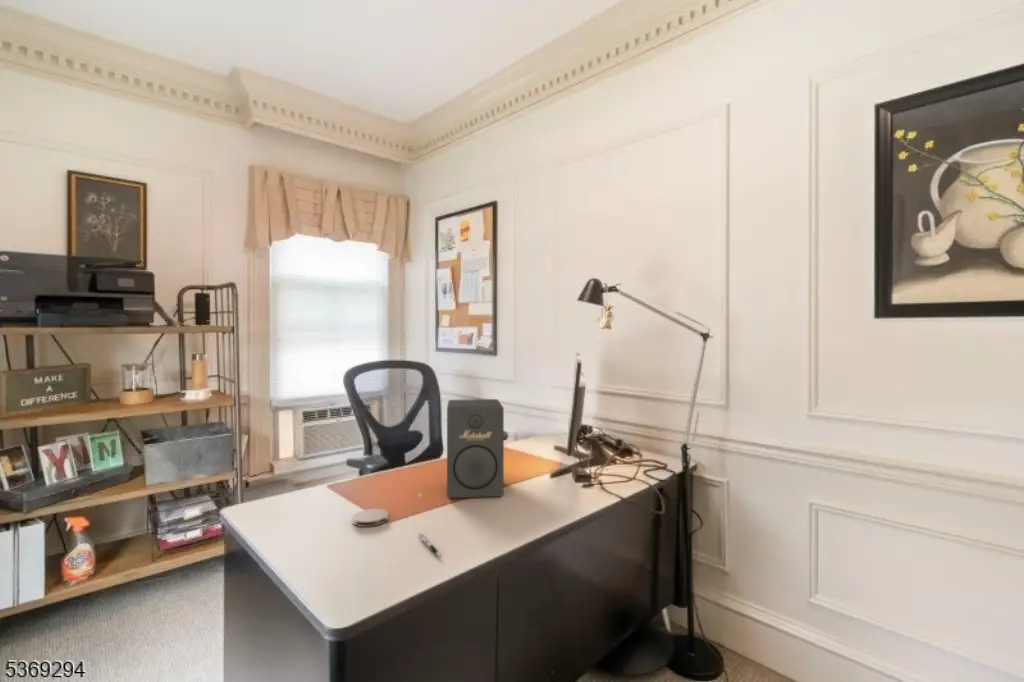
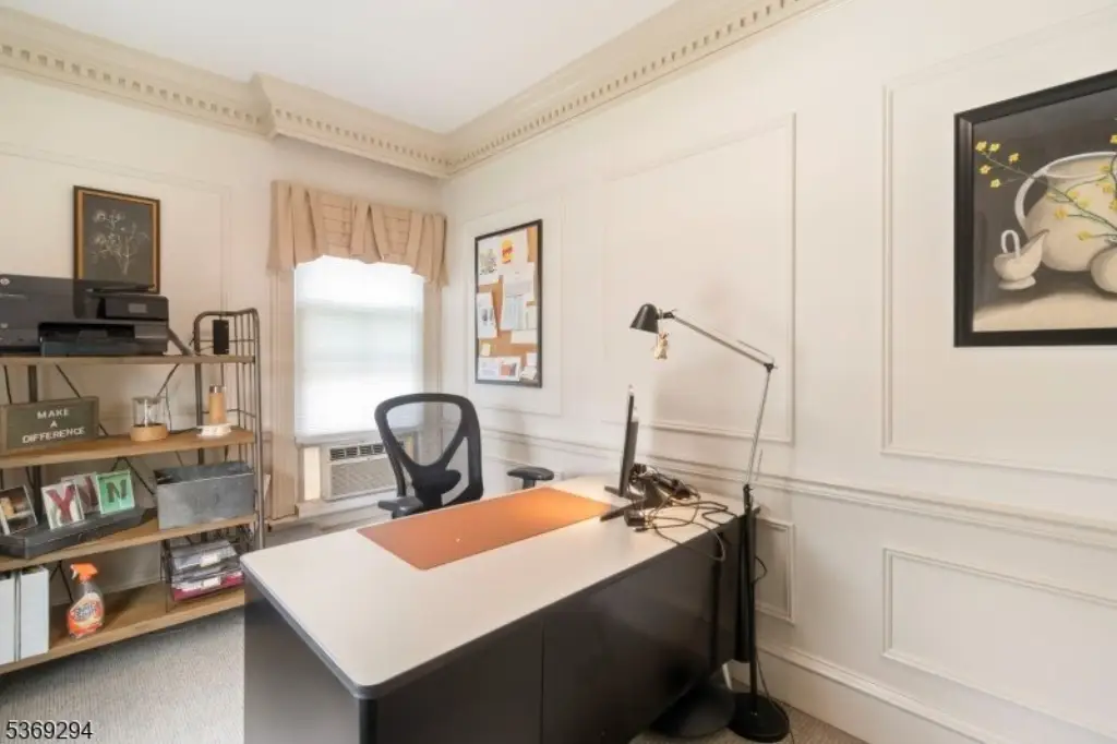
- speaker [446,398,505,499]
- coaster [351,508,389,528]
- pen [417,532,442,558]
